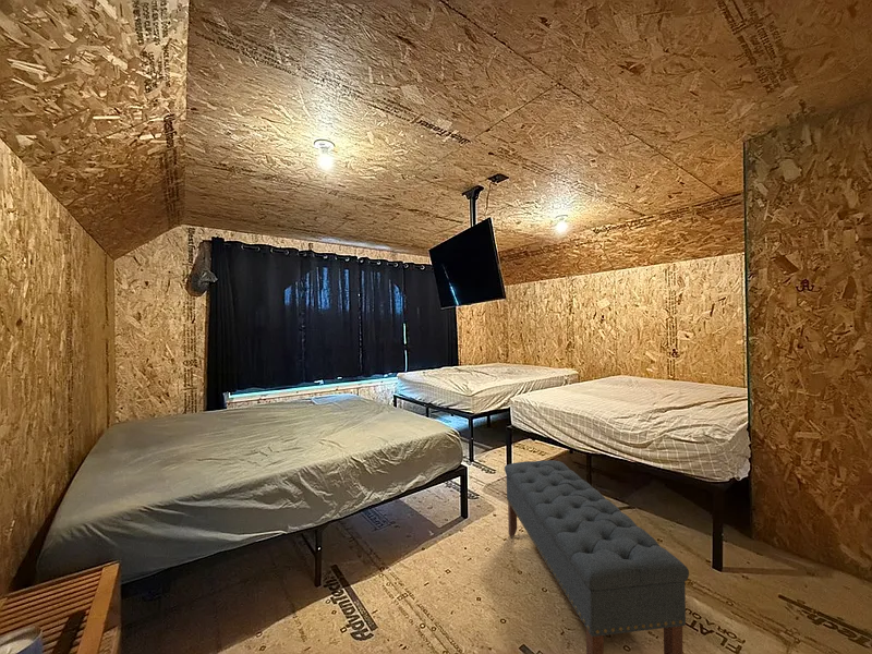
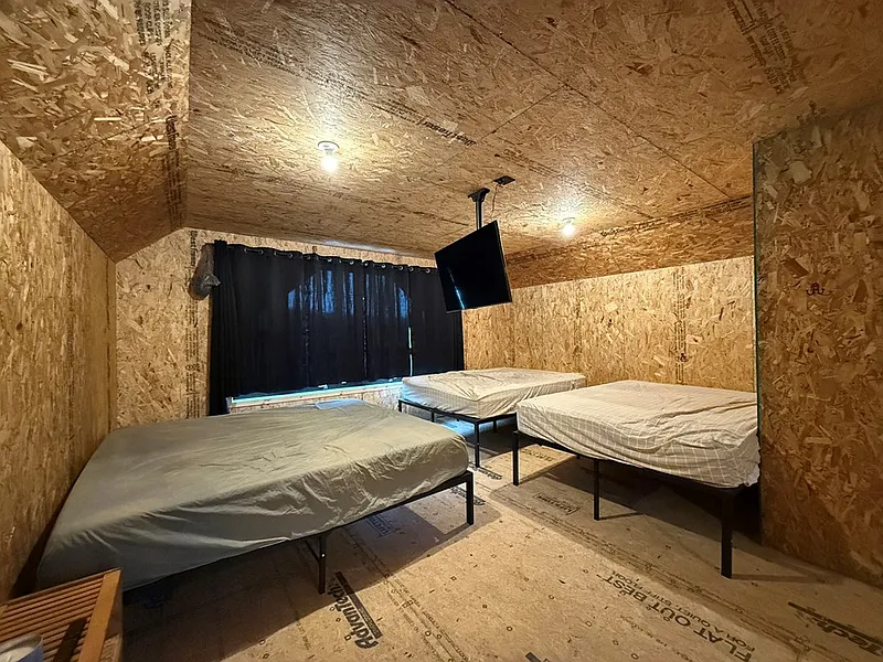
- bench [504,459,690,654]
